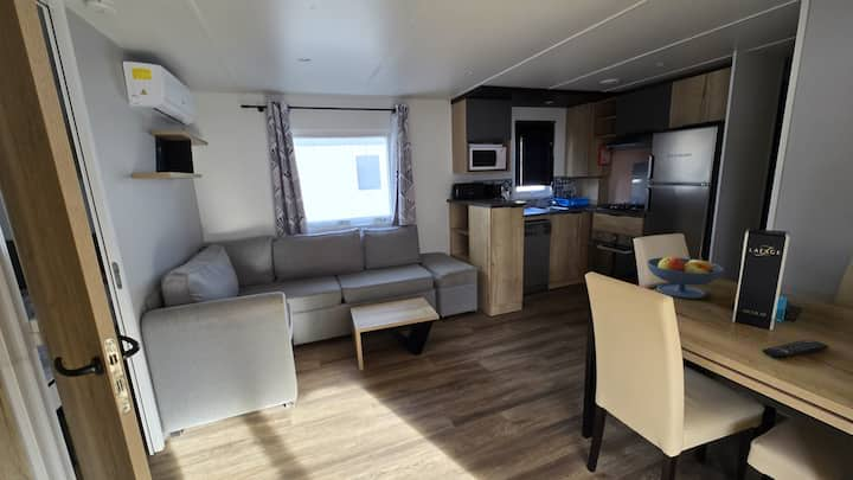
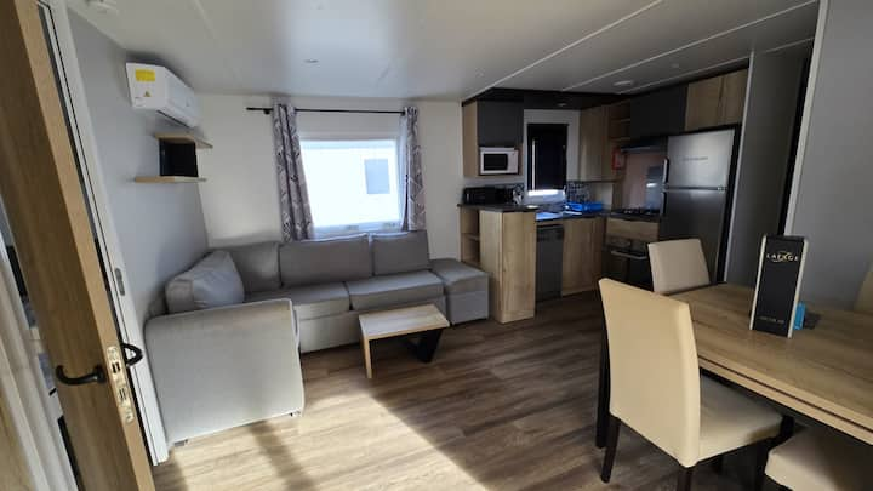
- fruit bowl [646,256,725,300]
- remote control [761,338,829,360]
